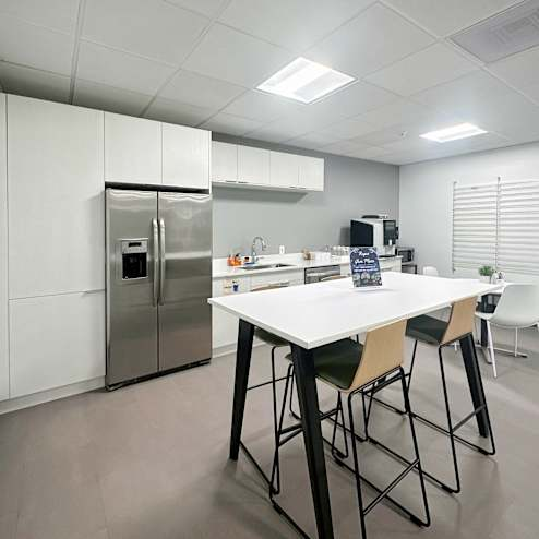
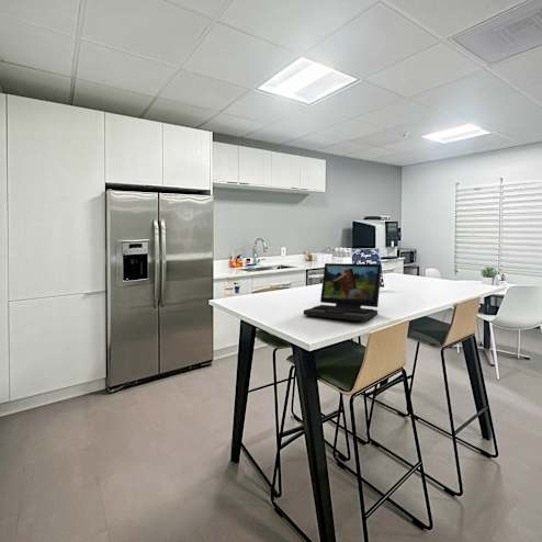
+ laptop [303,262,383,323]
